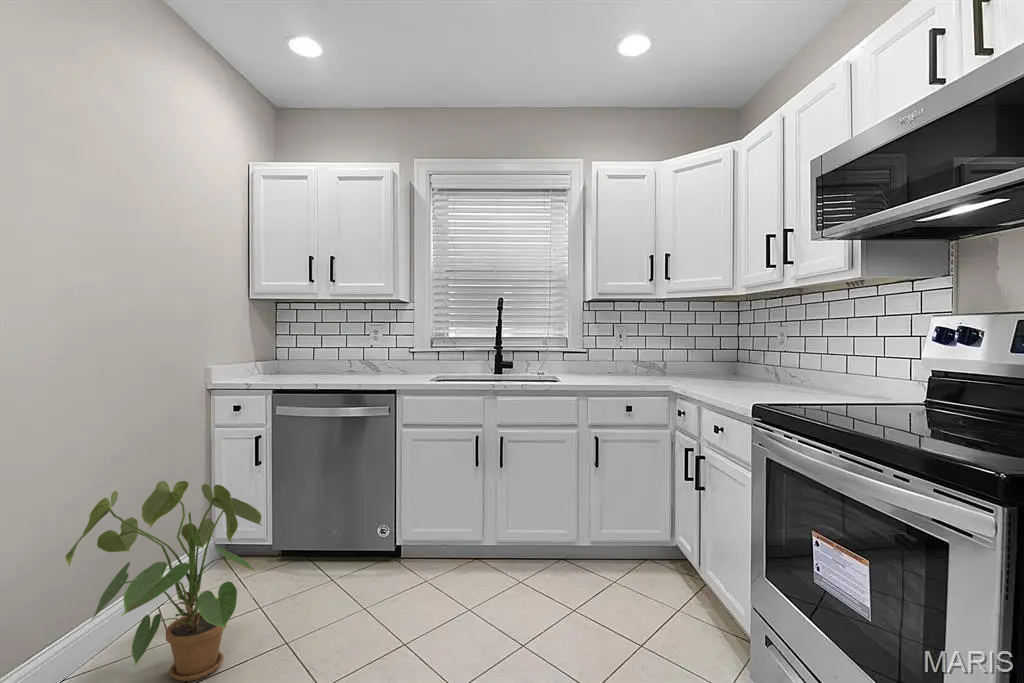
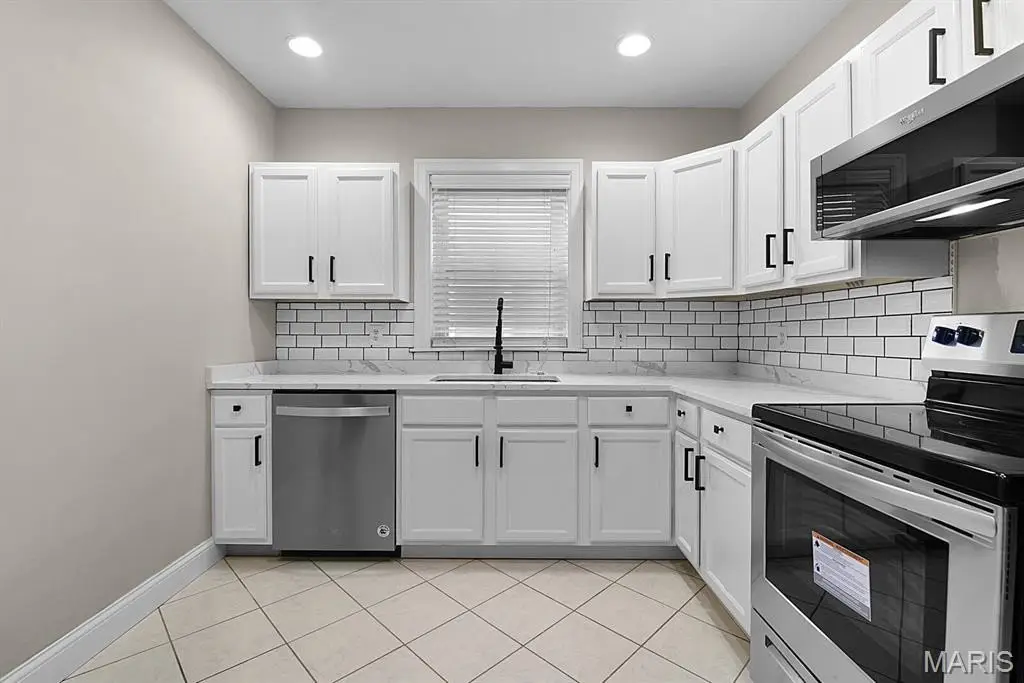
- house plant [64,480,264,682]
